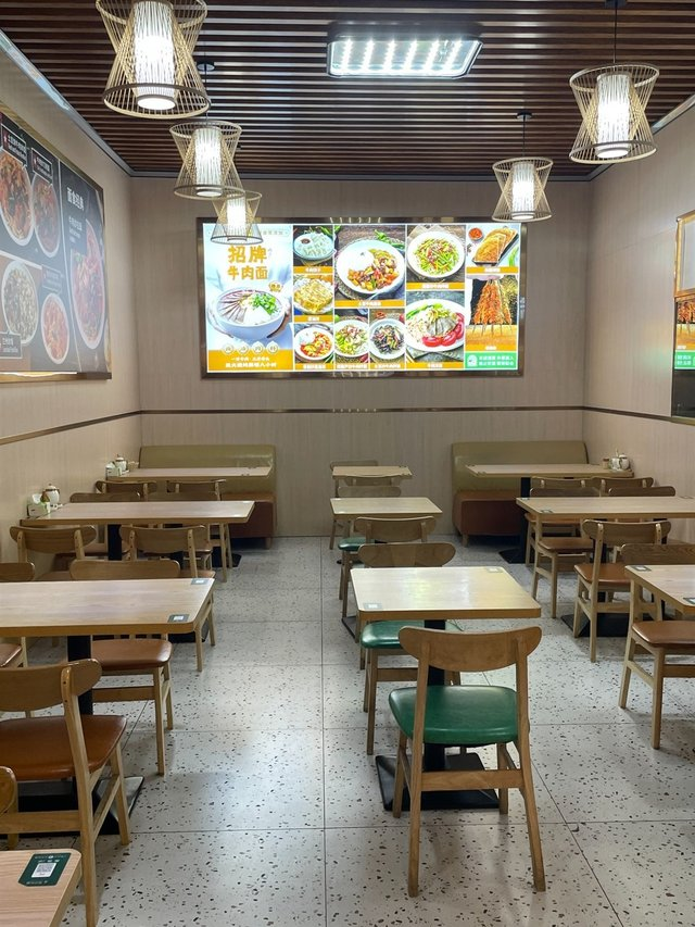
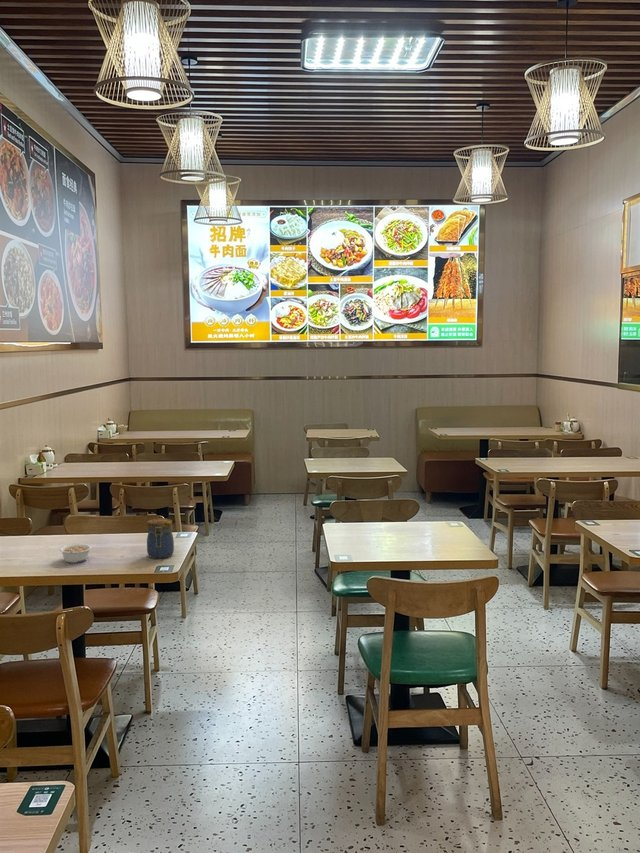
+ jar [146,517,175,559]
+ legume [58,543,93,564]
